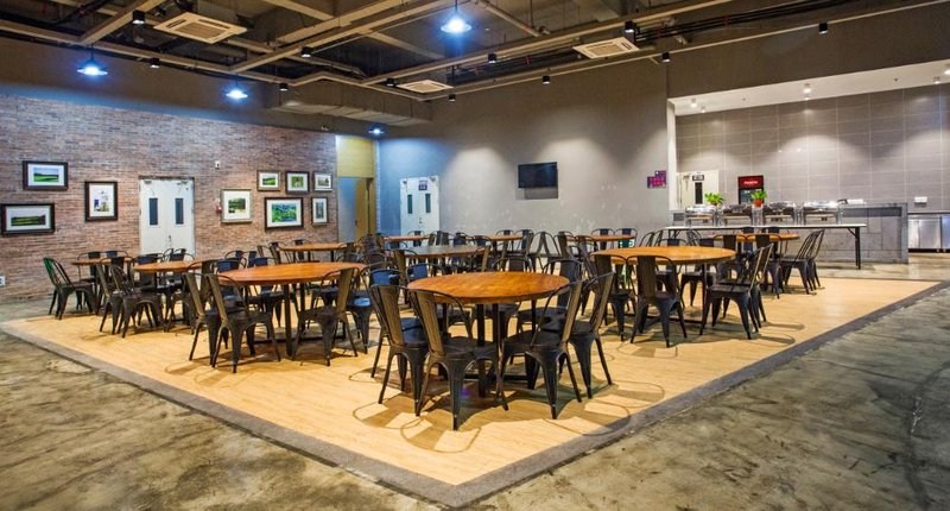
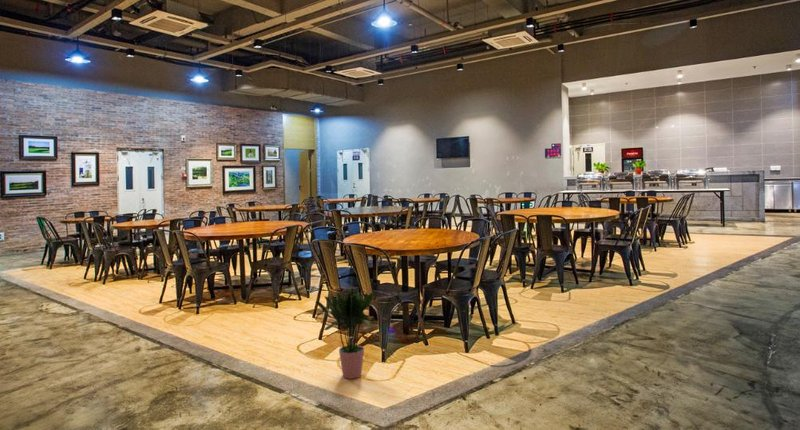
+ potted plant [315,285,375,380]
